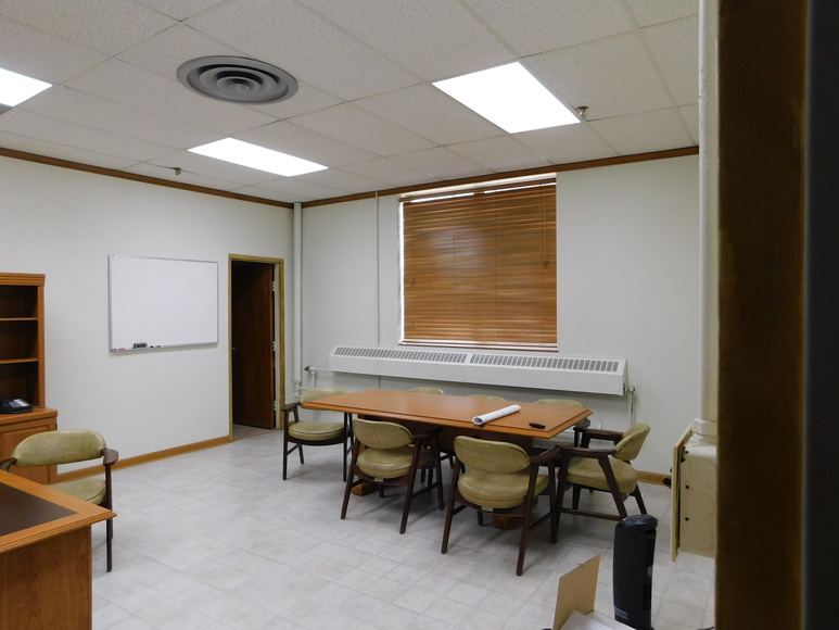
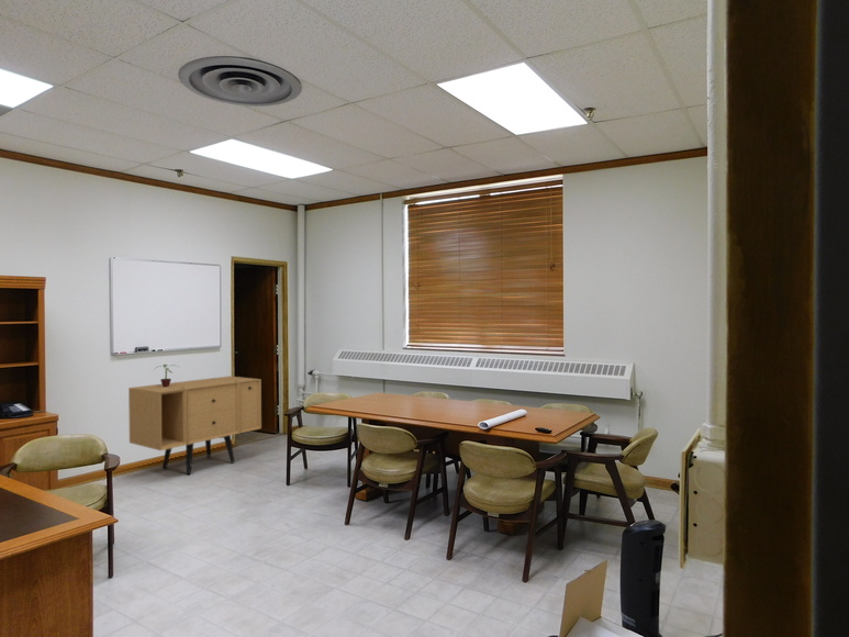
+ potted plant [153,364,181,388]
+ sideboard [127,376,262,476]
